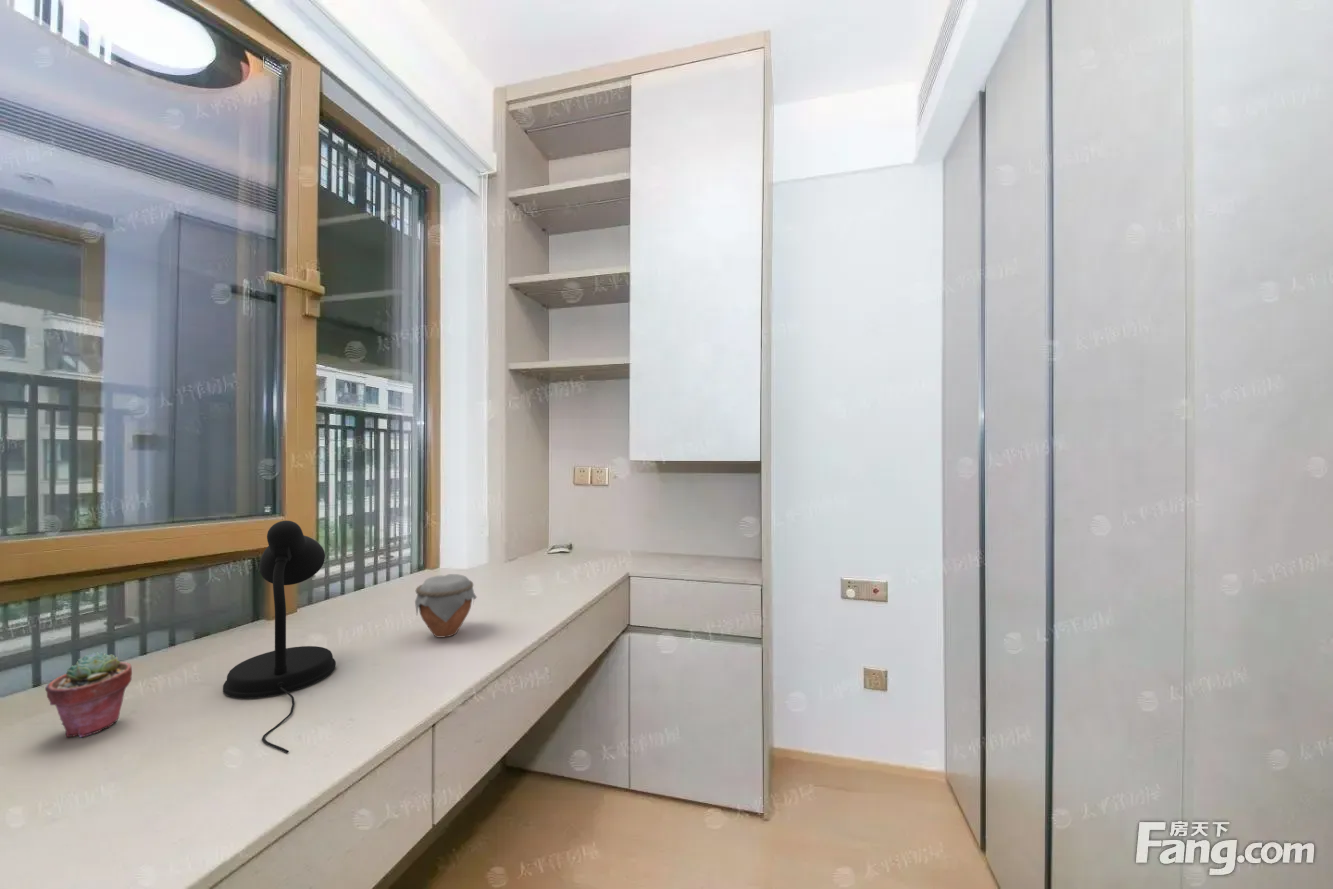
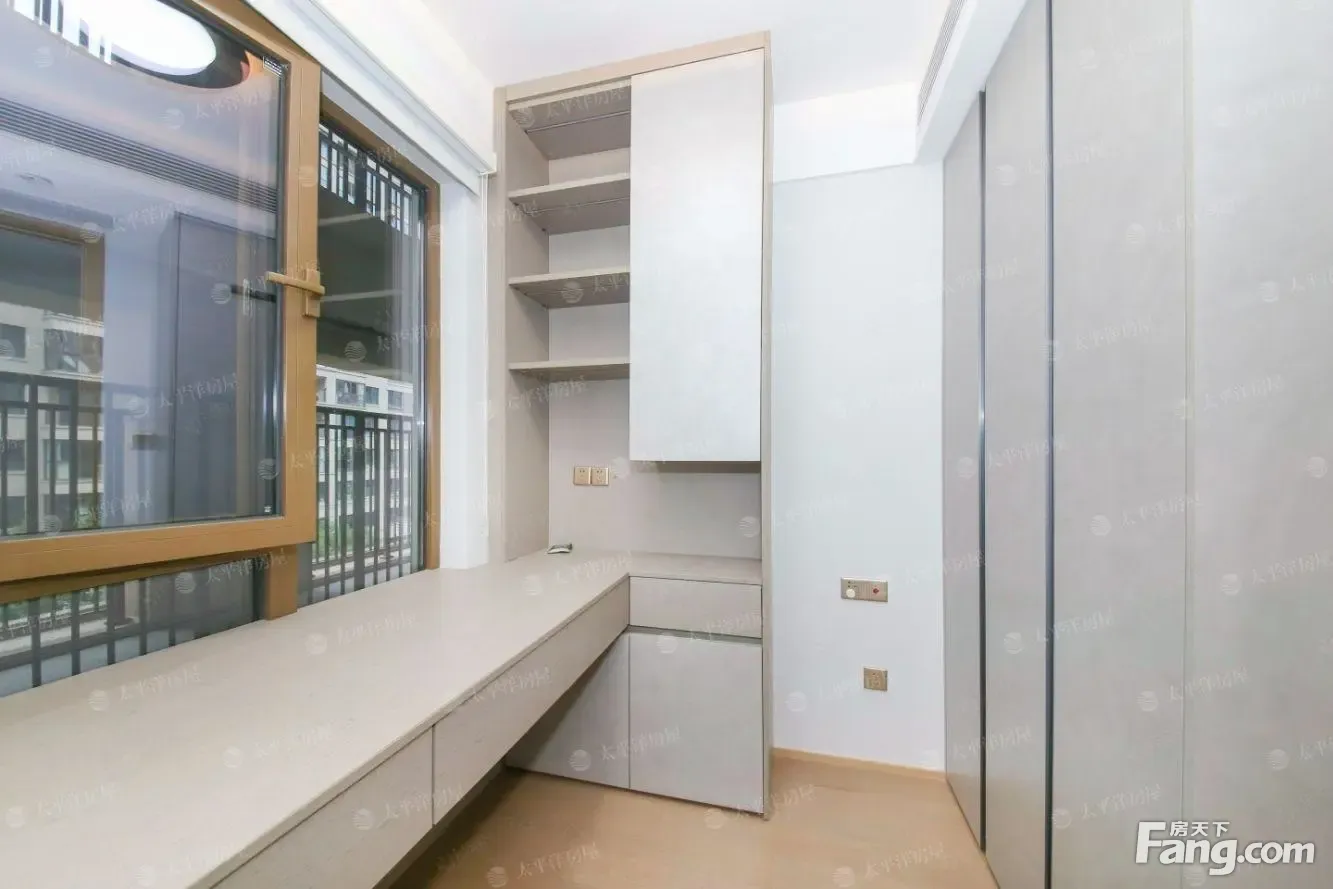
- potted succulent [44,651,133,738]
- desk lamp [222,520,337,754]
- jar [414,573,478,638]
